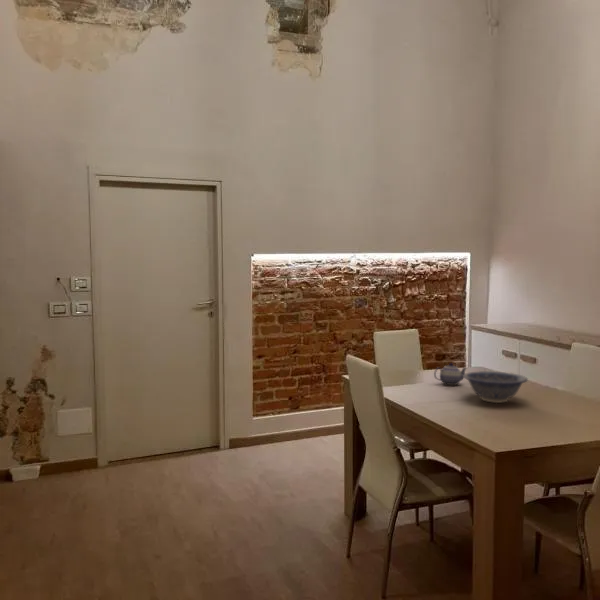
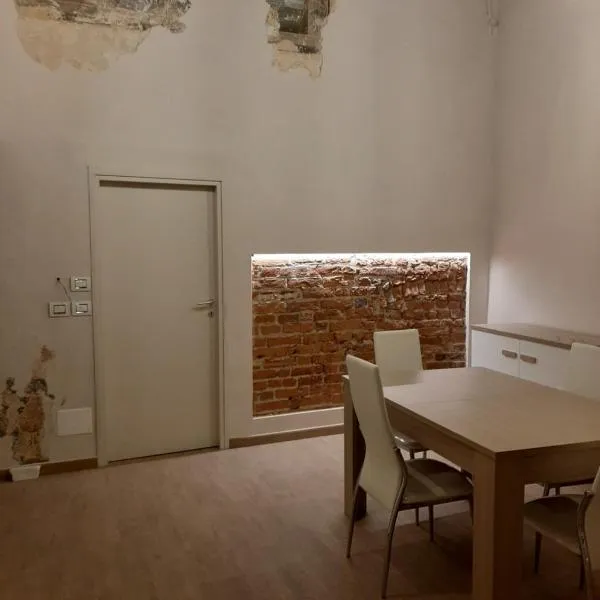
- teapot [433,362,468,386]
- decorative bowl [463,370,529,404]
